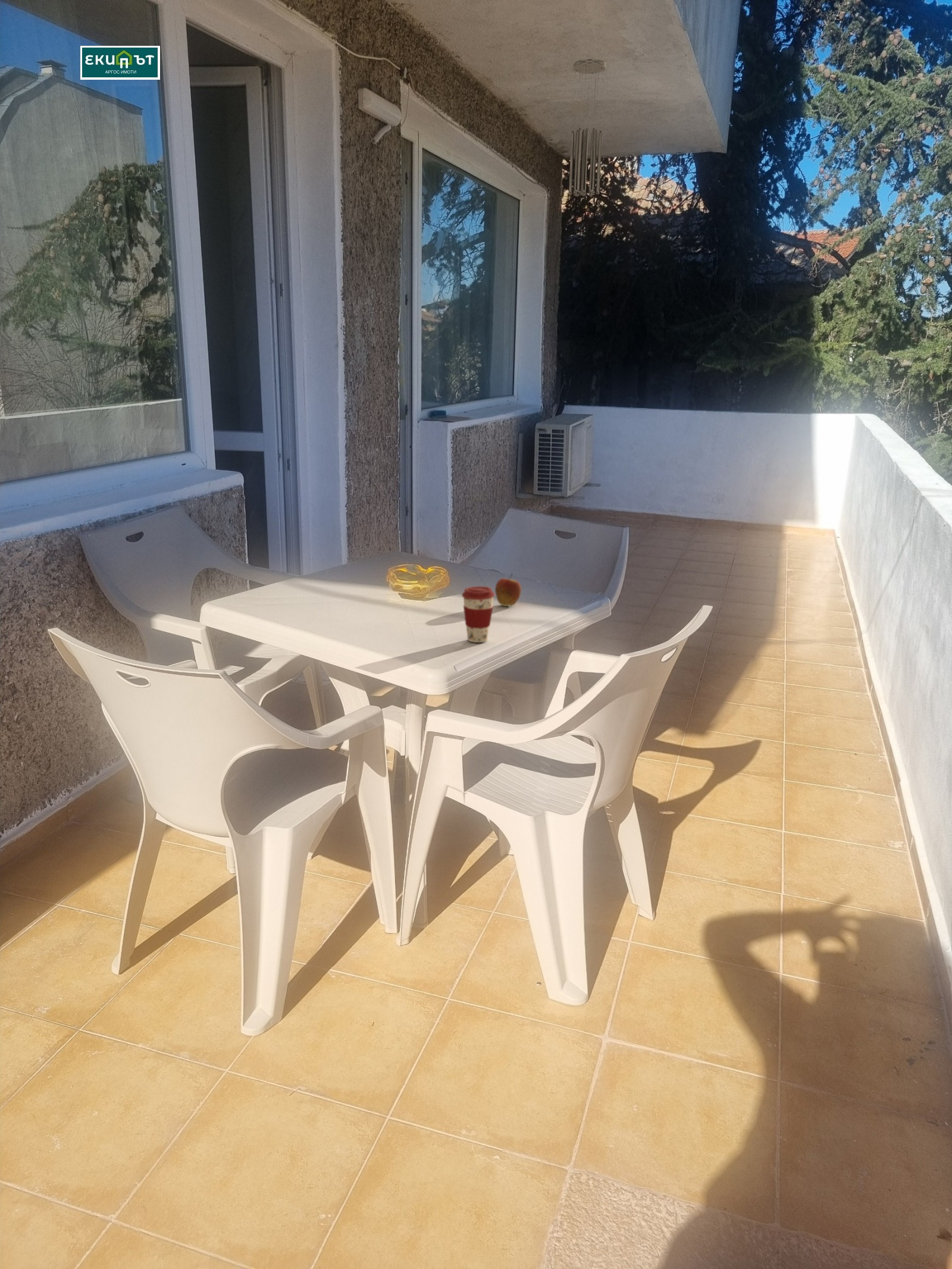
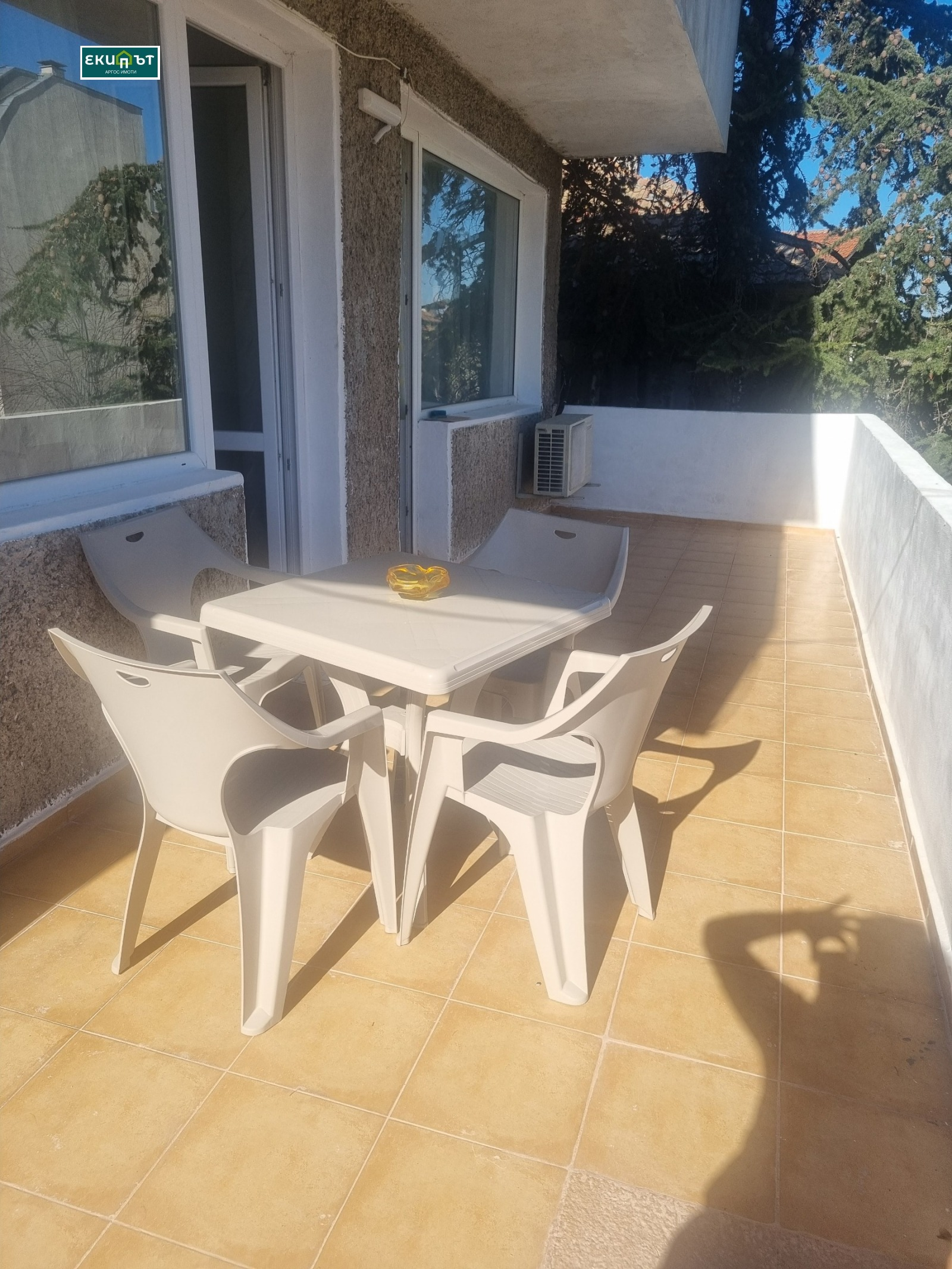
- fruit [494,573,522,607]
- wind chime [568,58,606,197]
- coffee cup [461,586,495,643]
